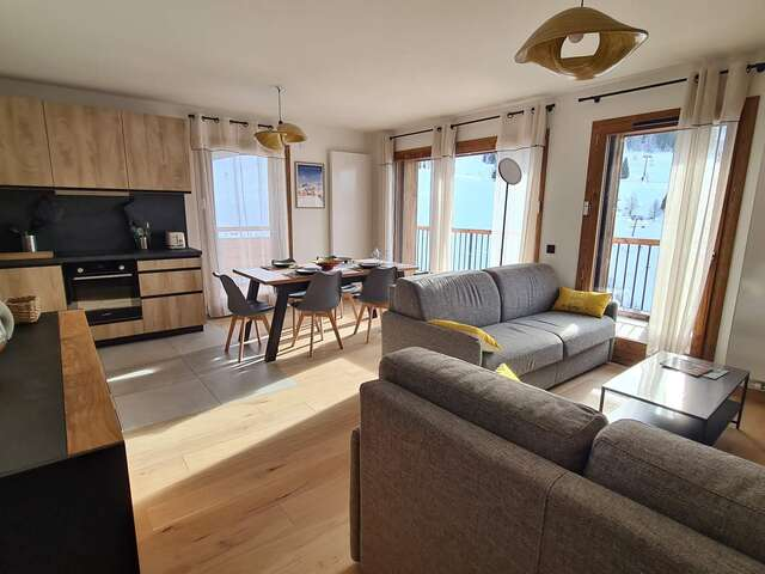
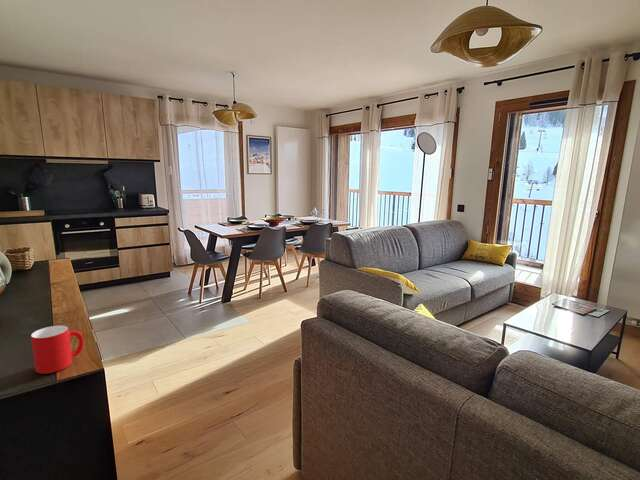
+ cup [30,325,84,375]
